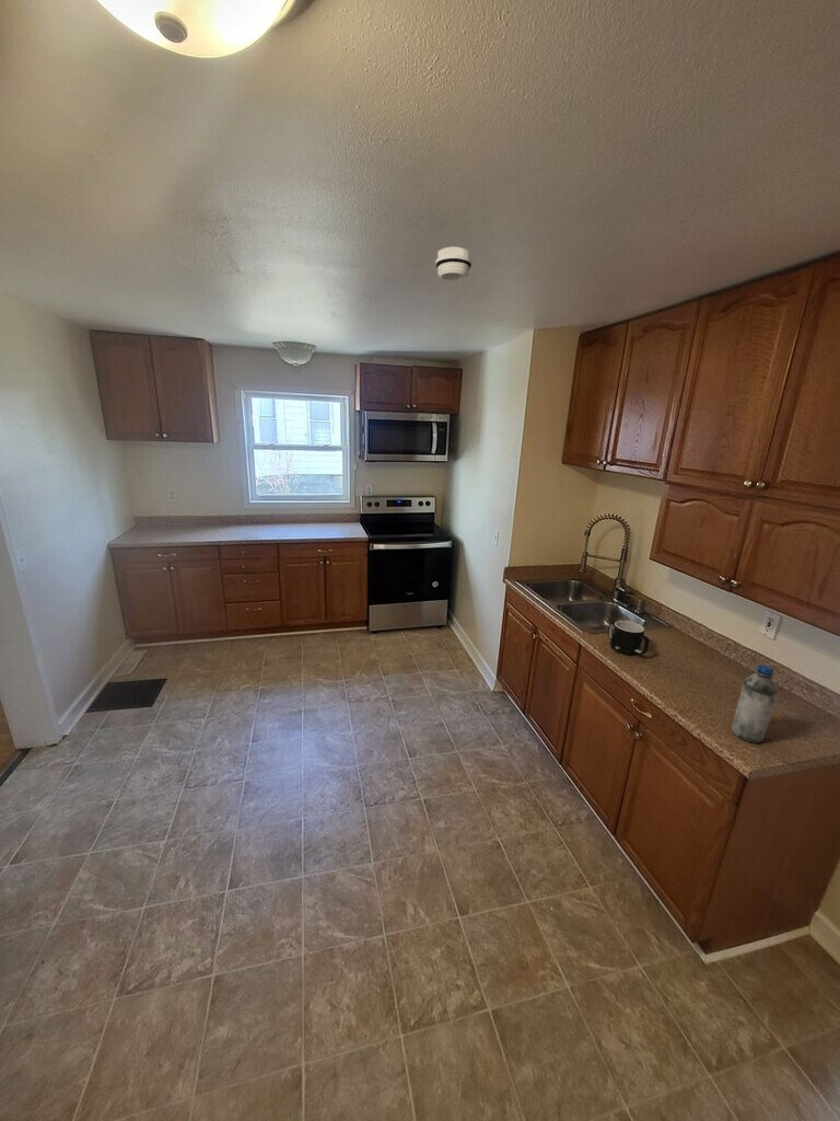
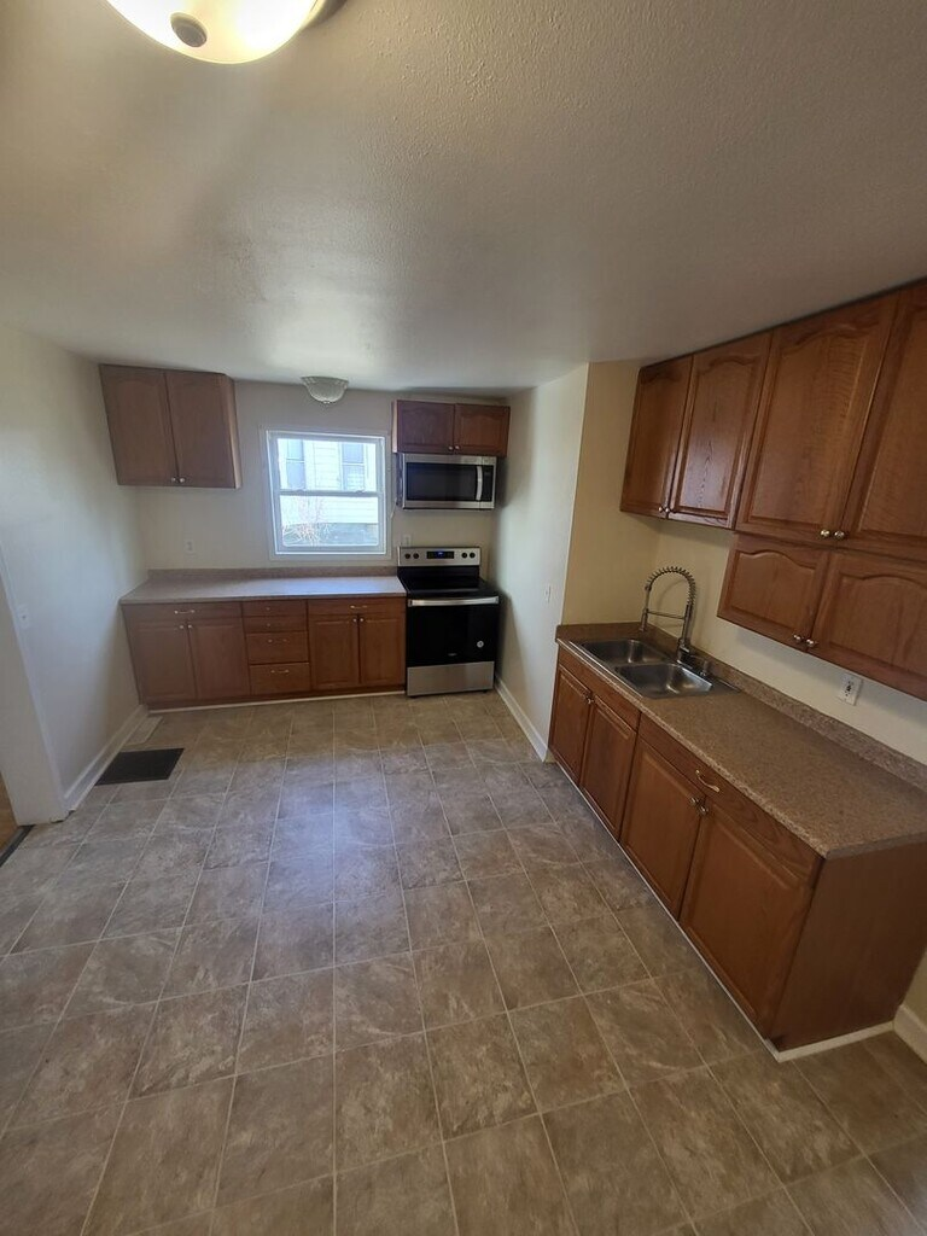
- mug [607,620,651,656]
- smoke detector [434,246,472,282]
- water bottle [731,663,779,744]
